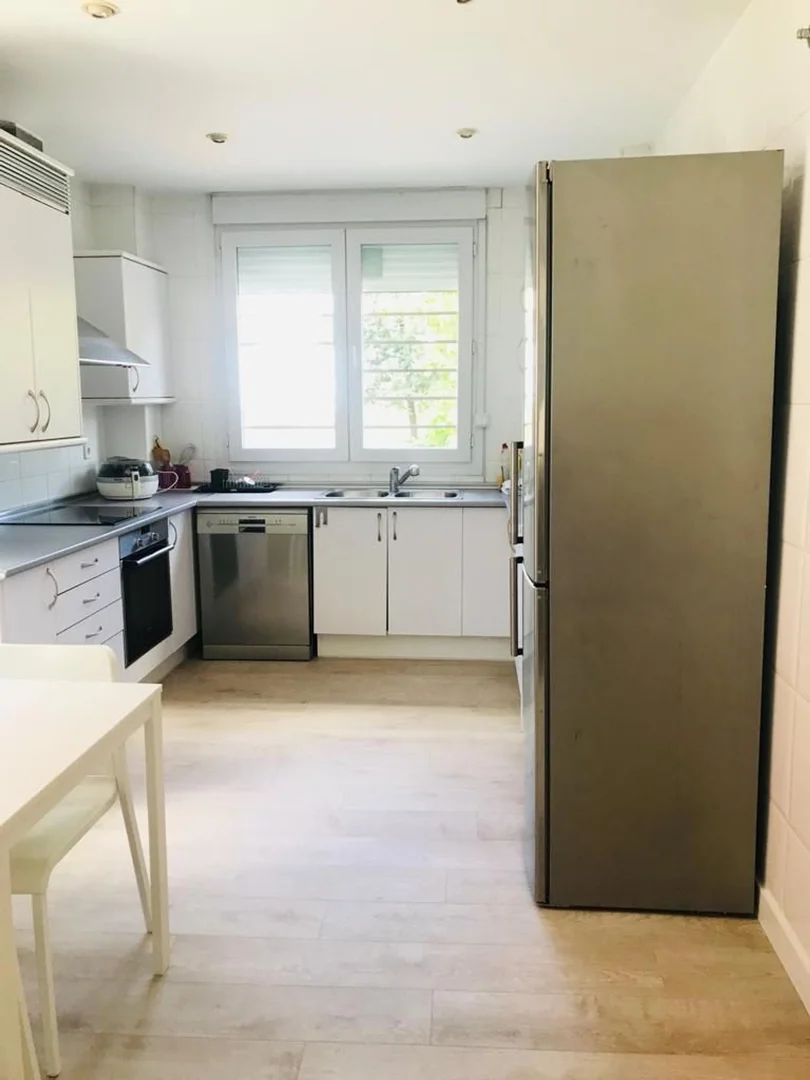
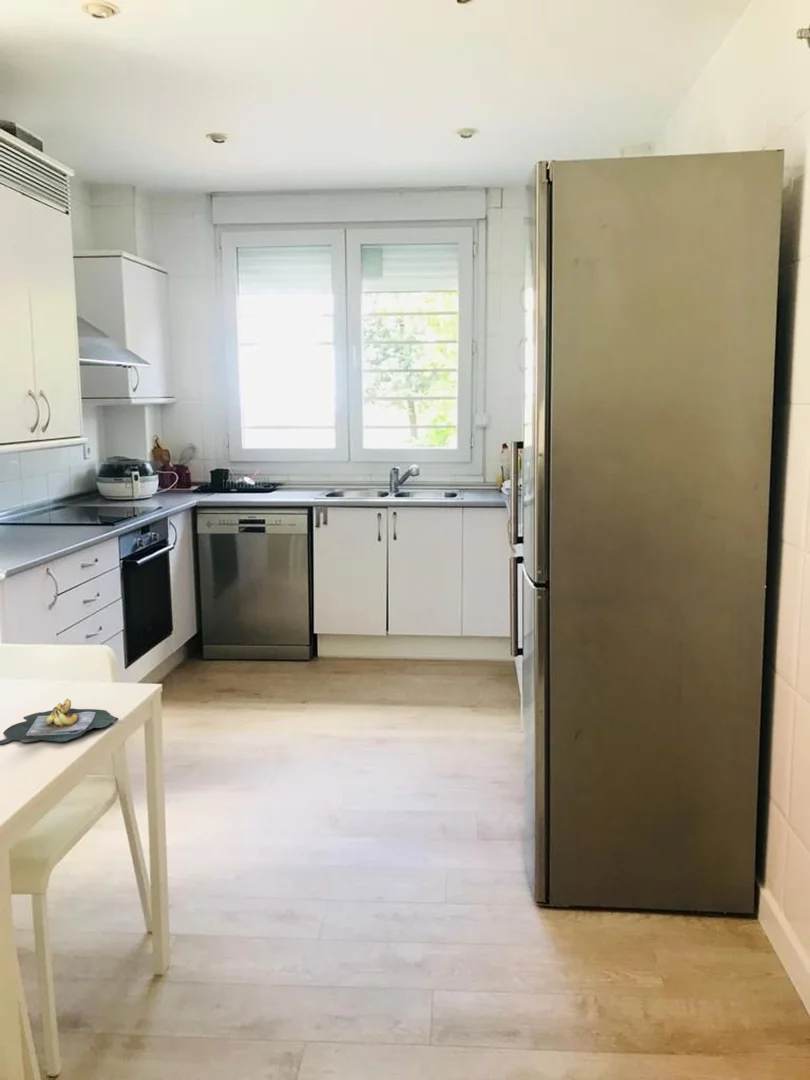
+ banana bunch [0,698,119,745]
